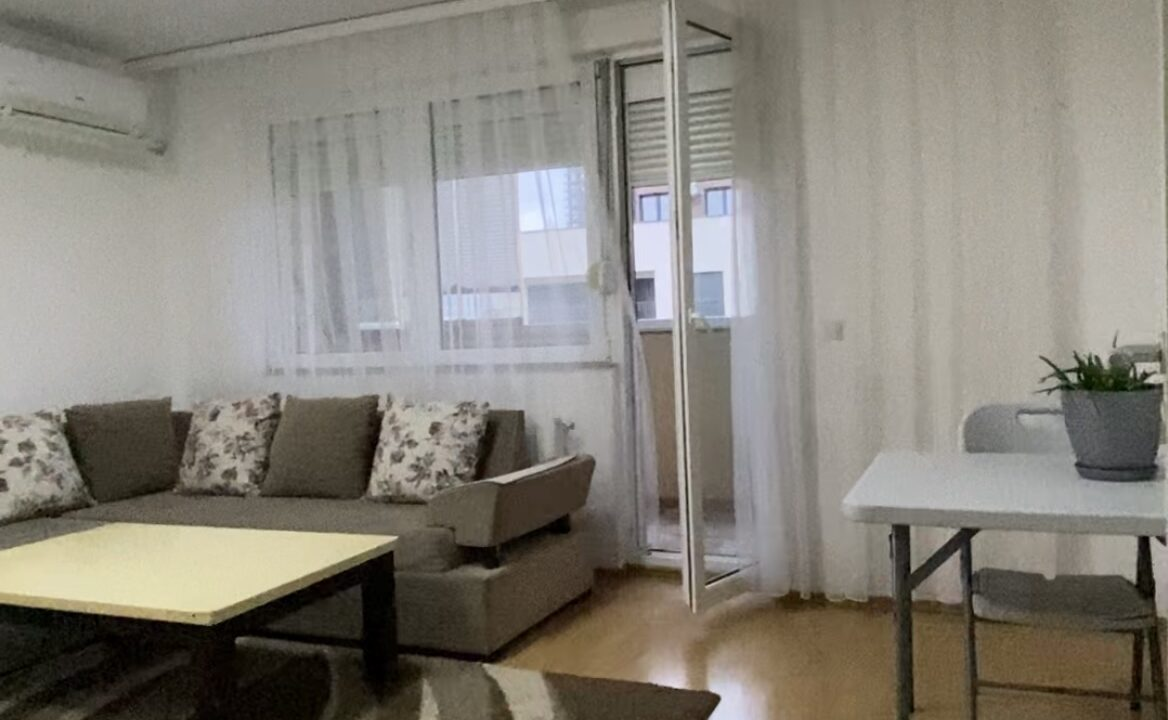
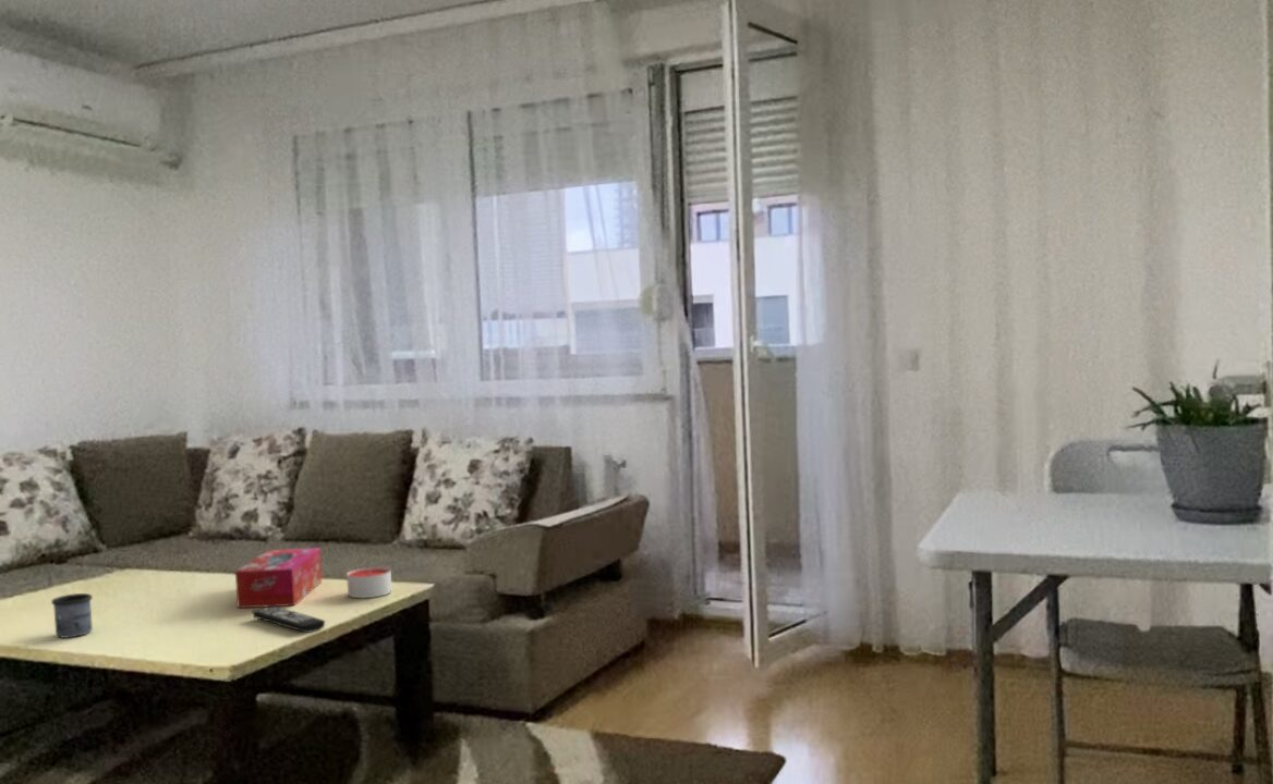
+ candle [345,566,392,599]
+ tissue box [234,547,323,609]
+ remote control [251,607,326,634]
+ mug [50,592,94,639]
